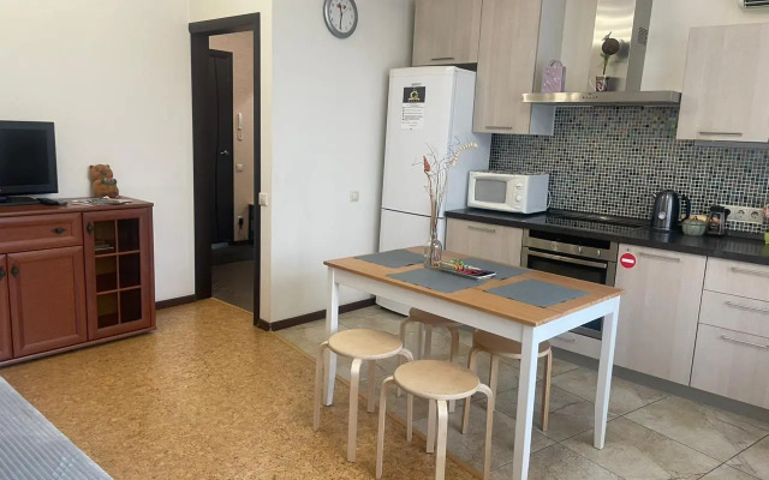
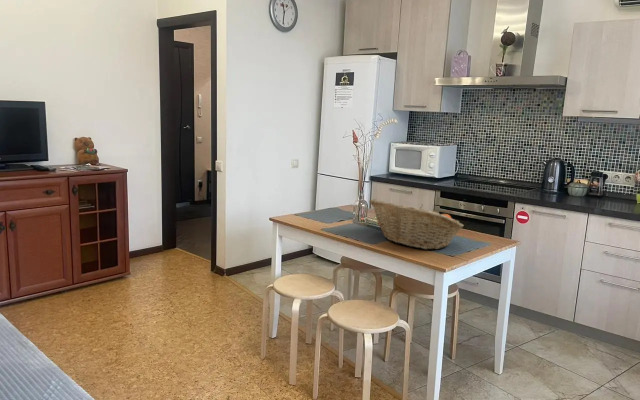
+ fruit basket [368,198,465,250]
